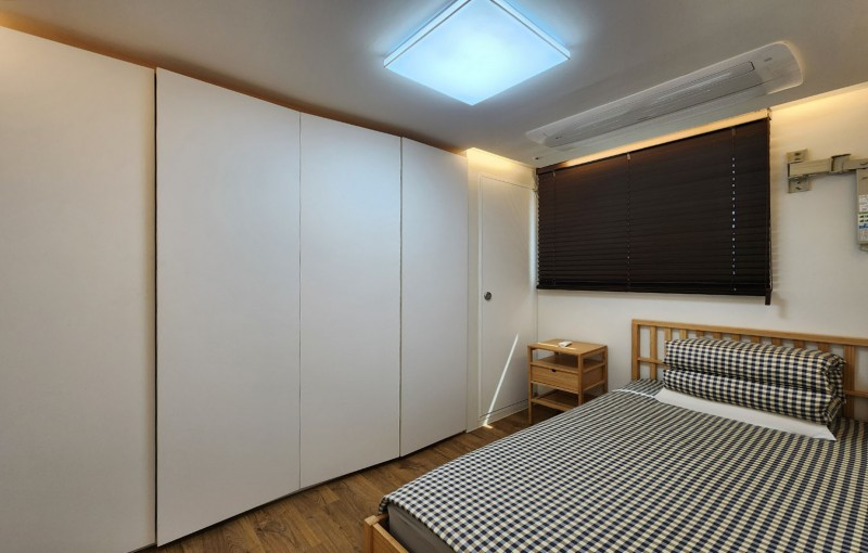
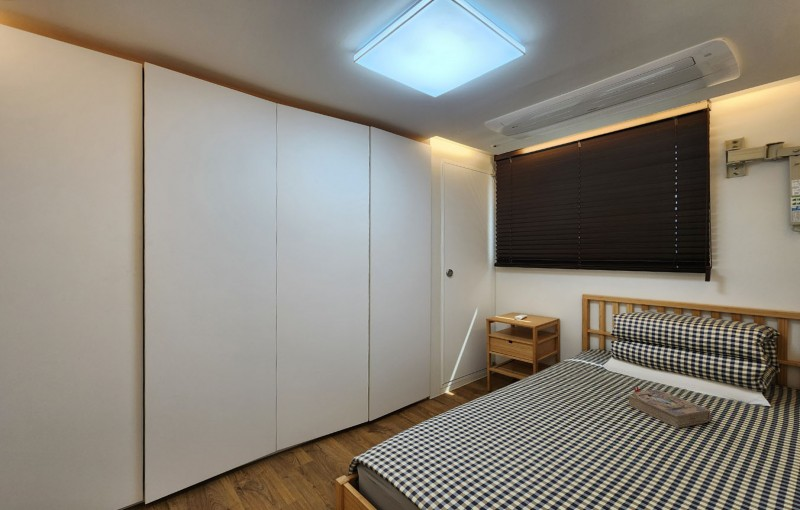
+ book [626,386,711,429]
